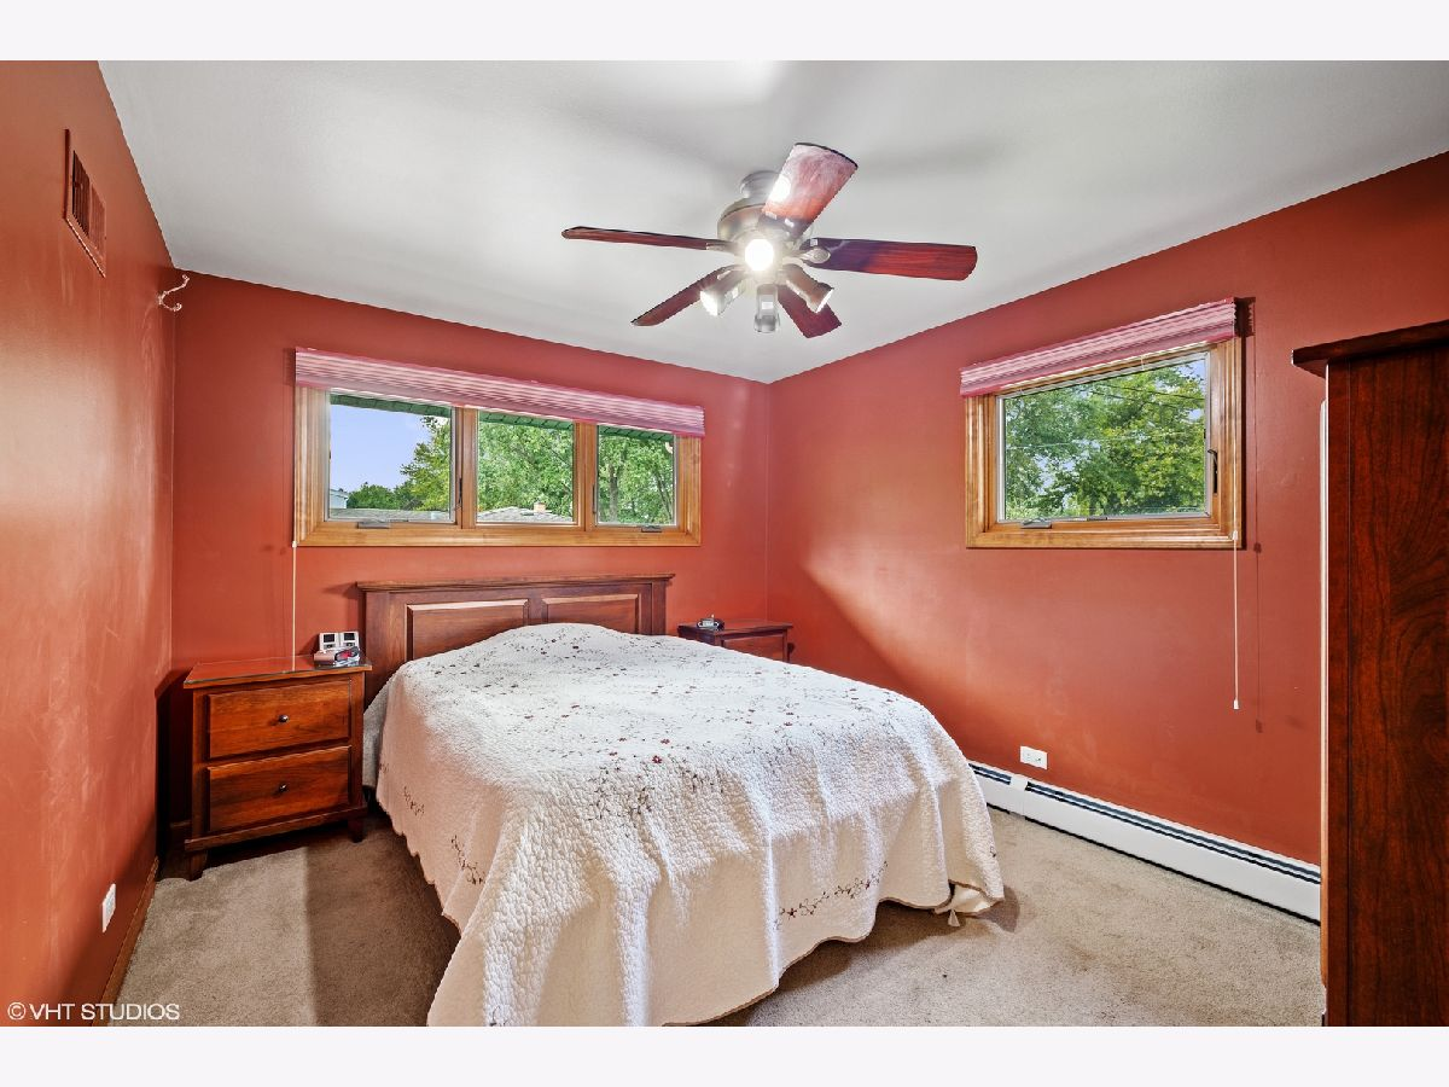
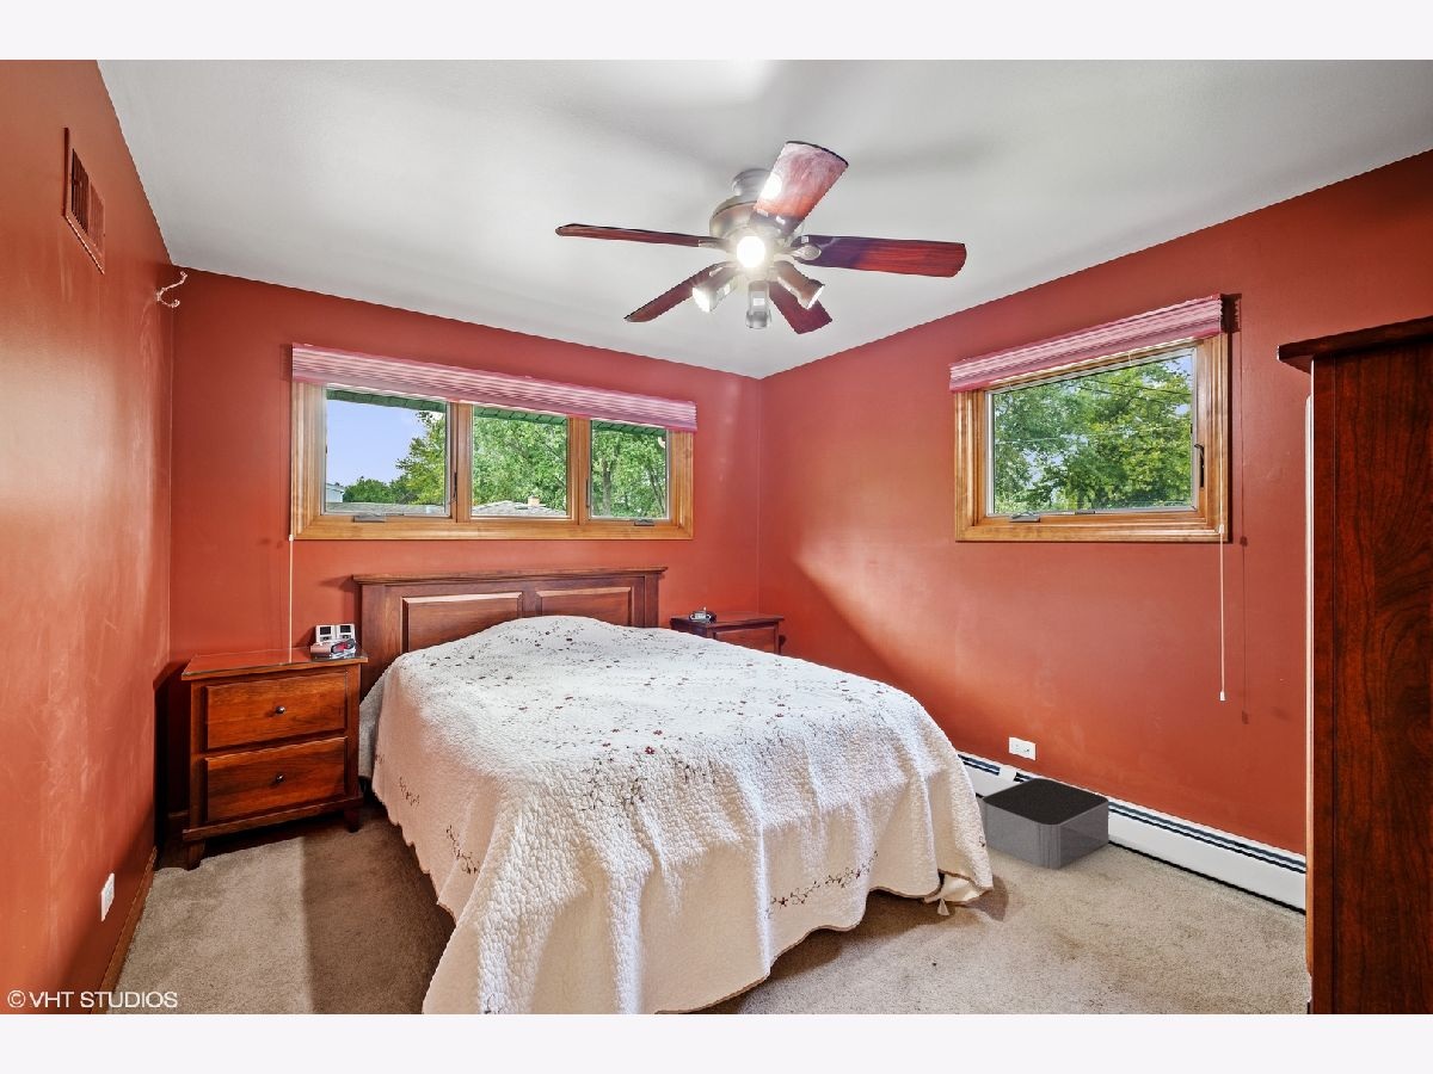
+ storage bin [980,777,1111,870]
